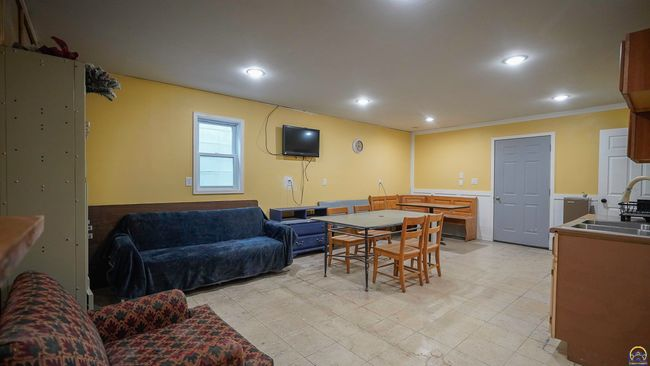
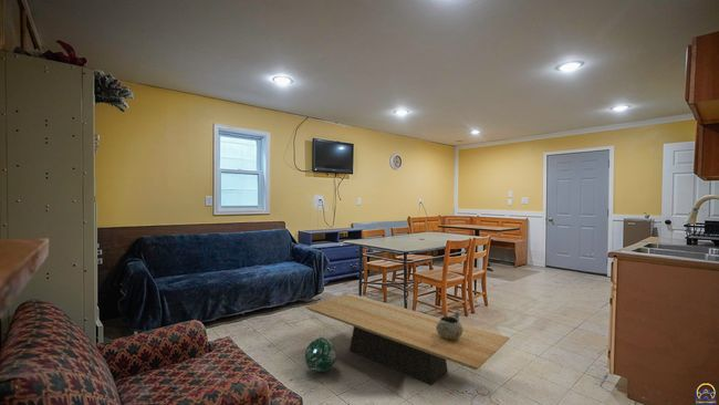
+ ball [303,336,337,374]
+ decorative bowl [436,311,462,340]
+ coffee table [305,292,511,386]
